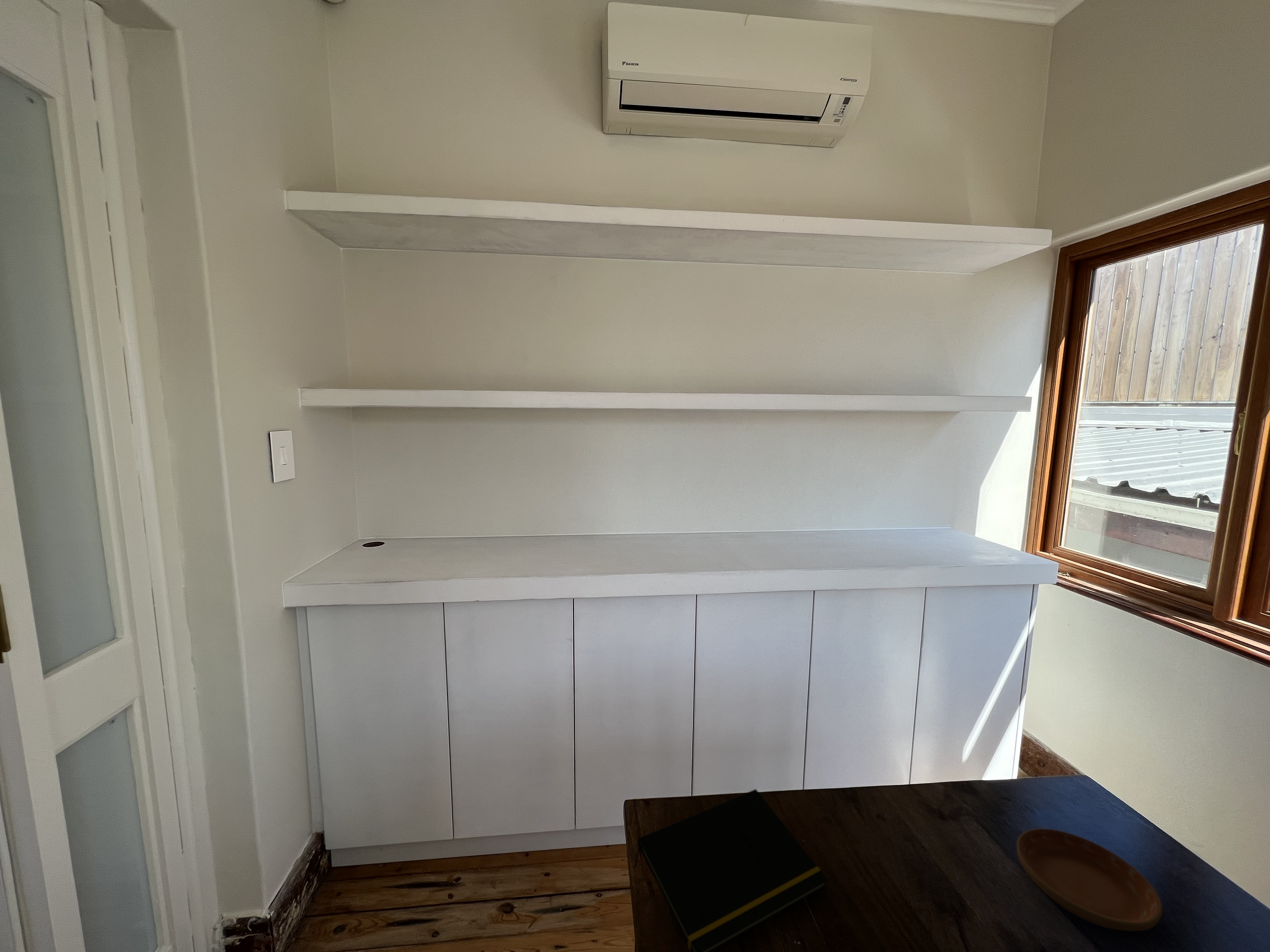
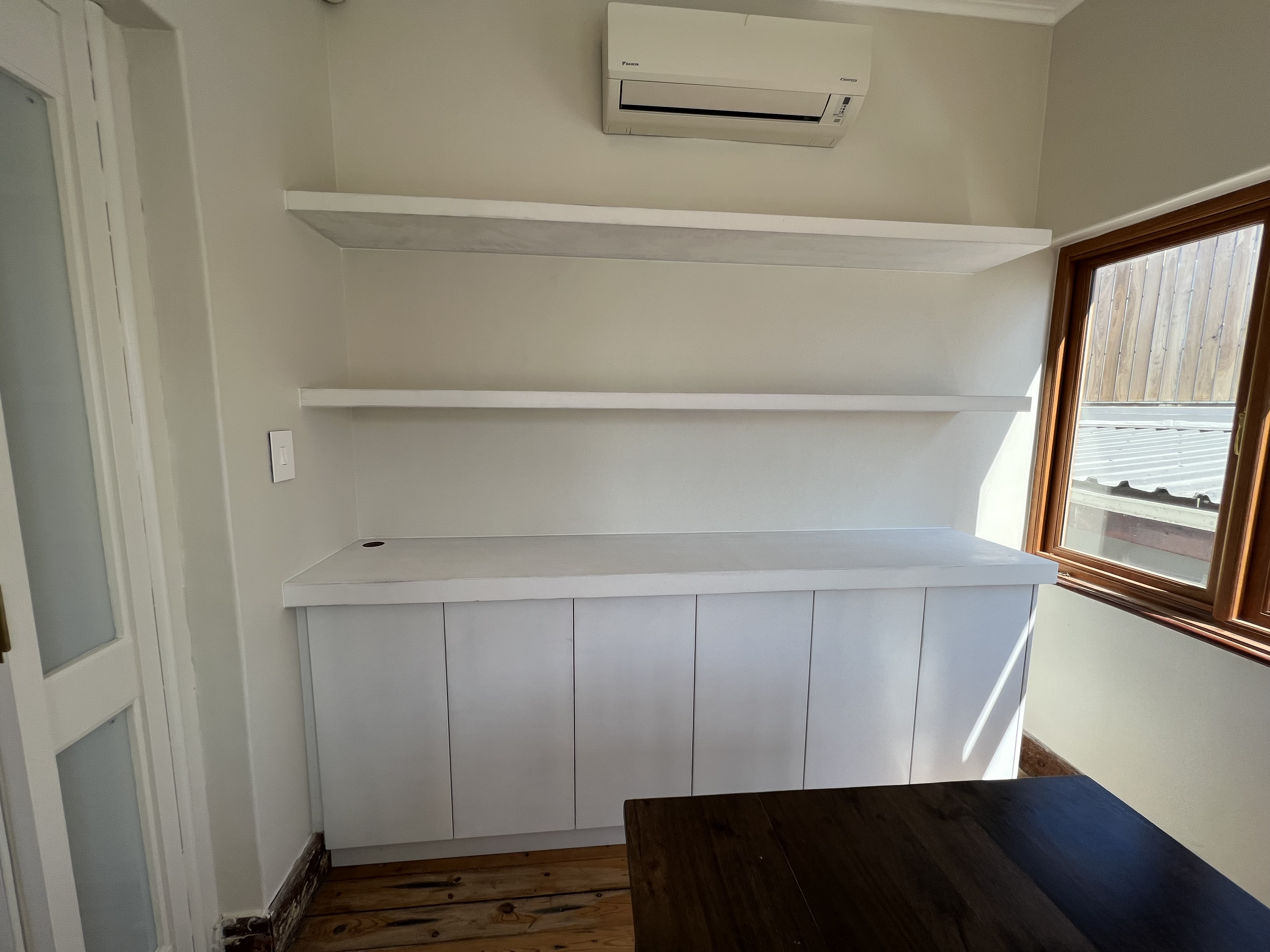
- notepad [634,789,828,952]
- saucer [1016,828,1163,931]
